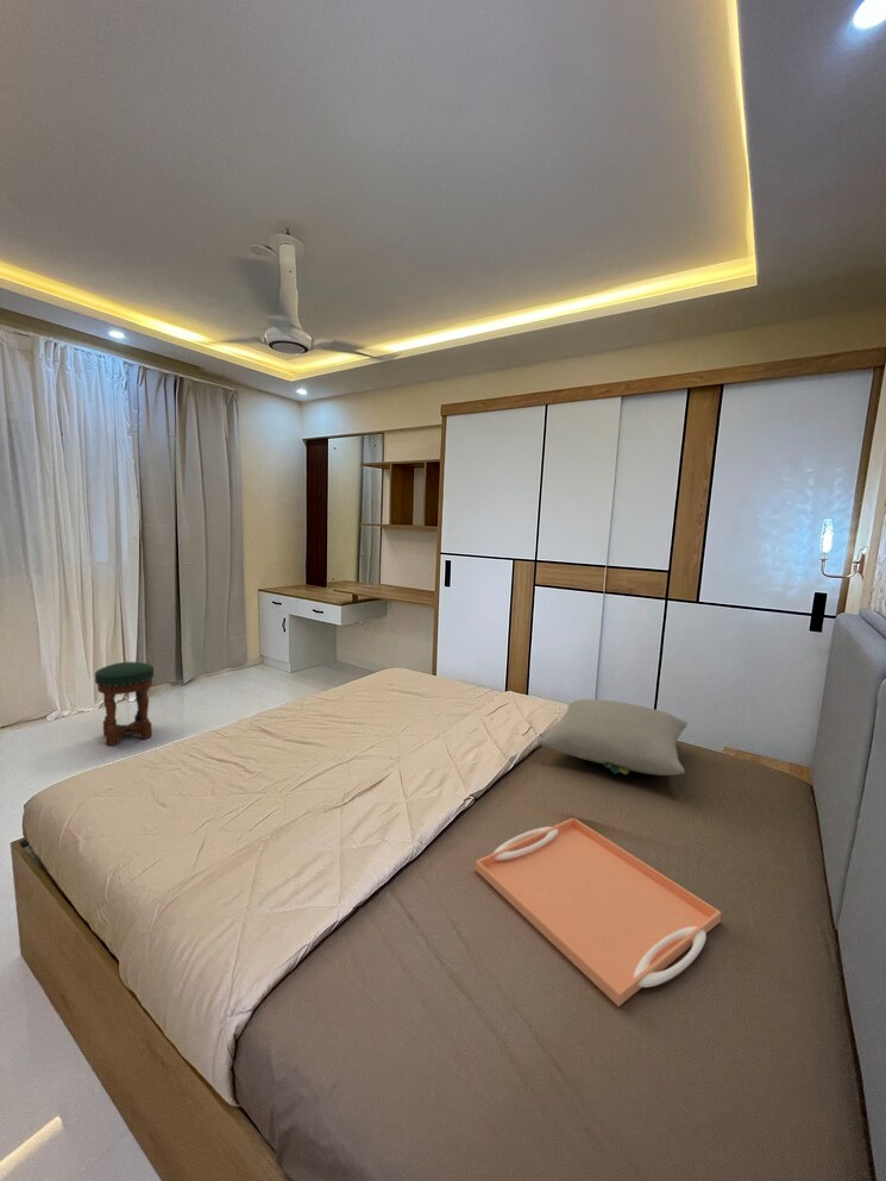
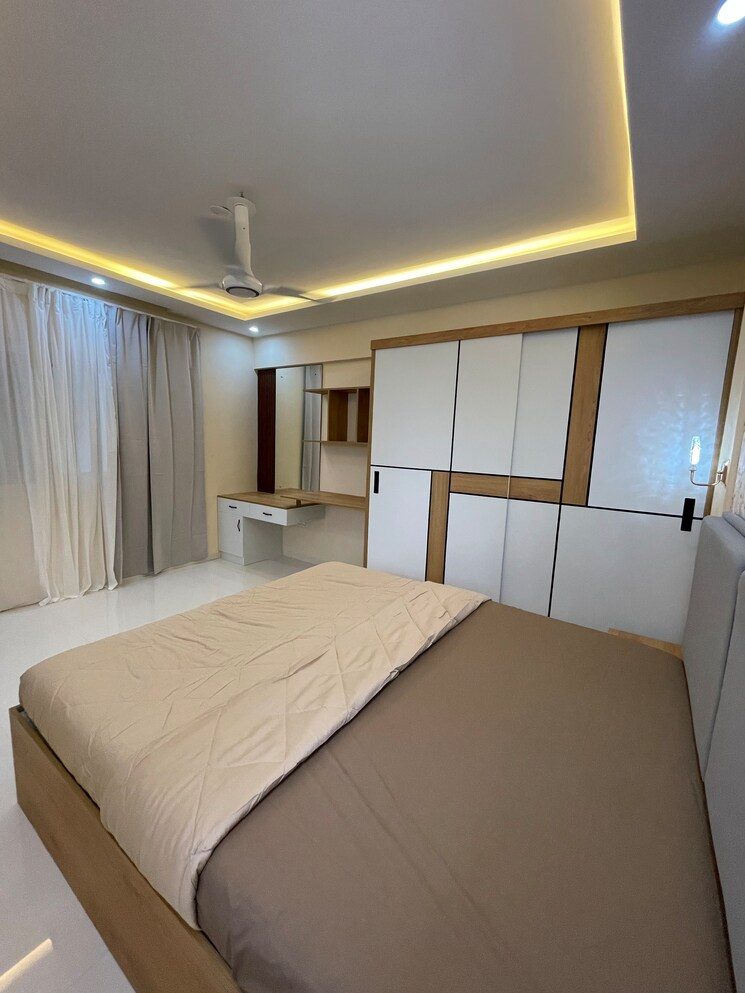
- stool [94,661,155,747]
- serving tray [475,816,722,1007]
- pillow [538,698,689,777]
